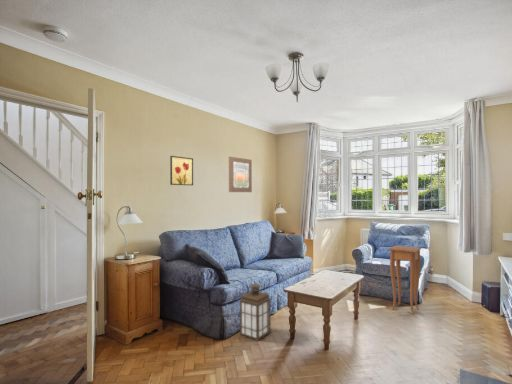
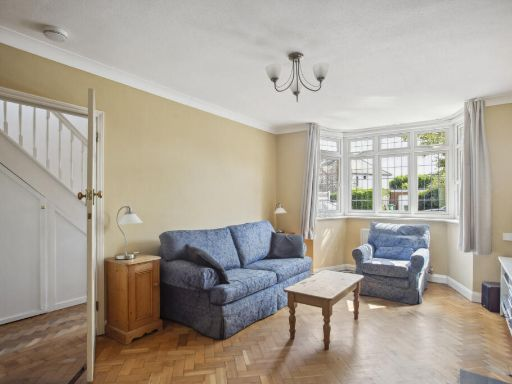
- side table [388,244,422,315]
- wall art [228,156,253,193]
- lantern [239,283,272,342]
- wall art [169,155,194,186]
